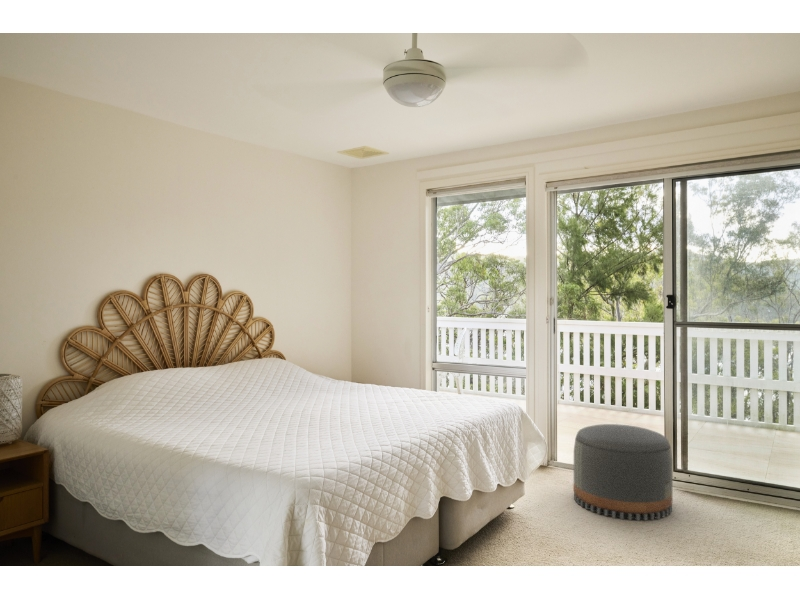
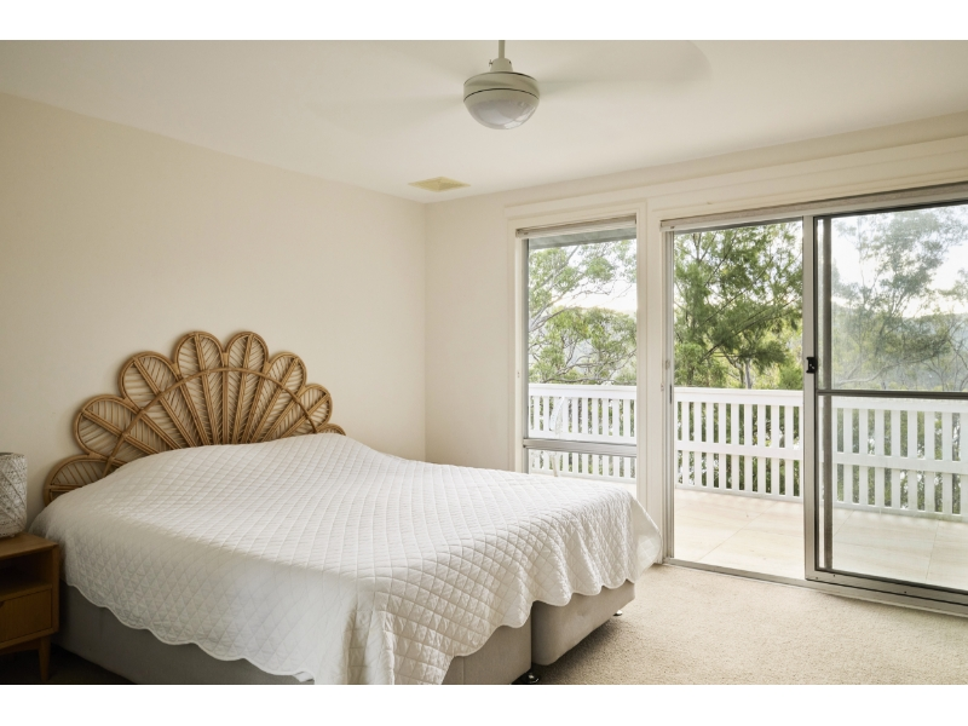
- pouf [573,423,674,522]
